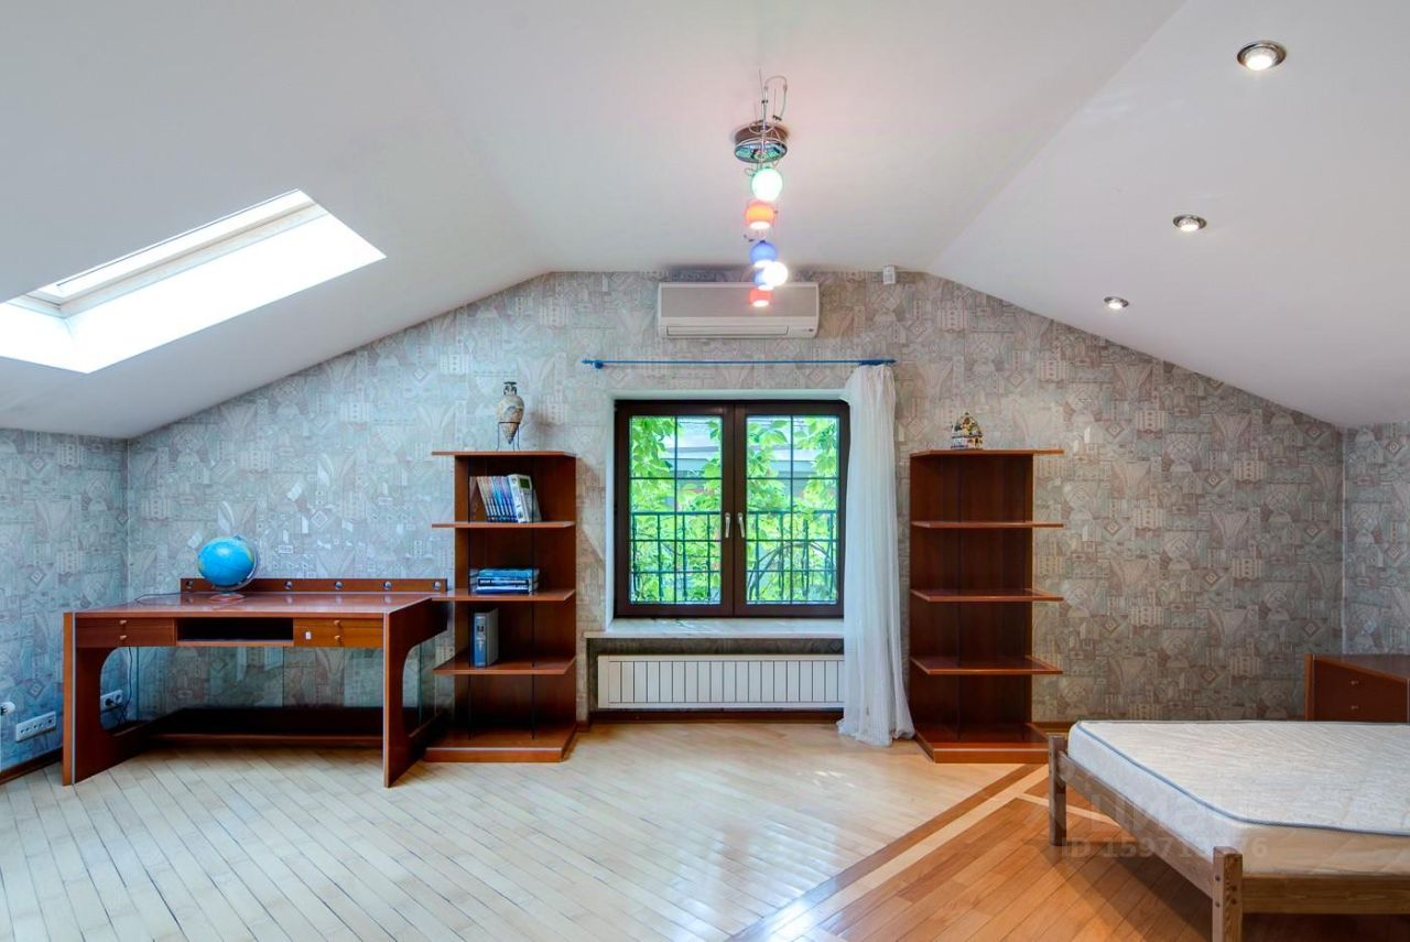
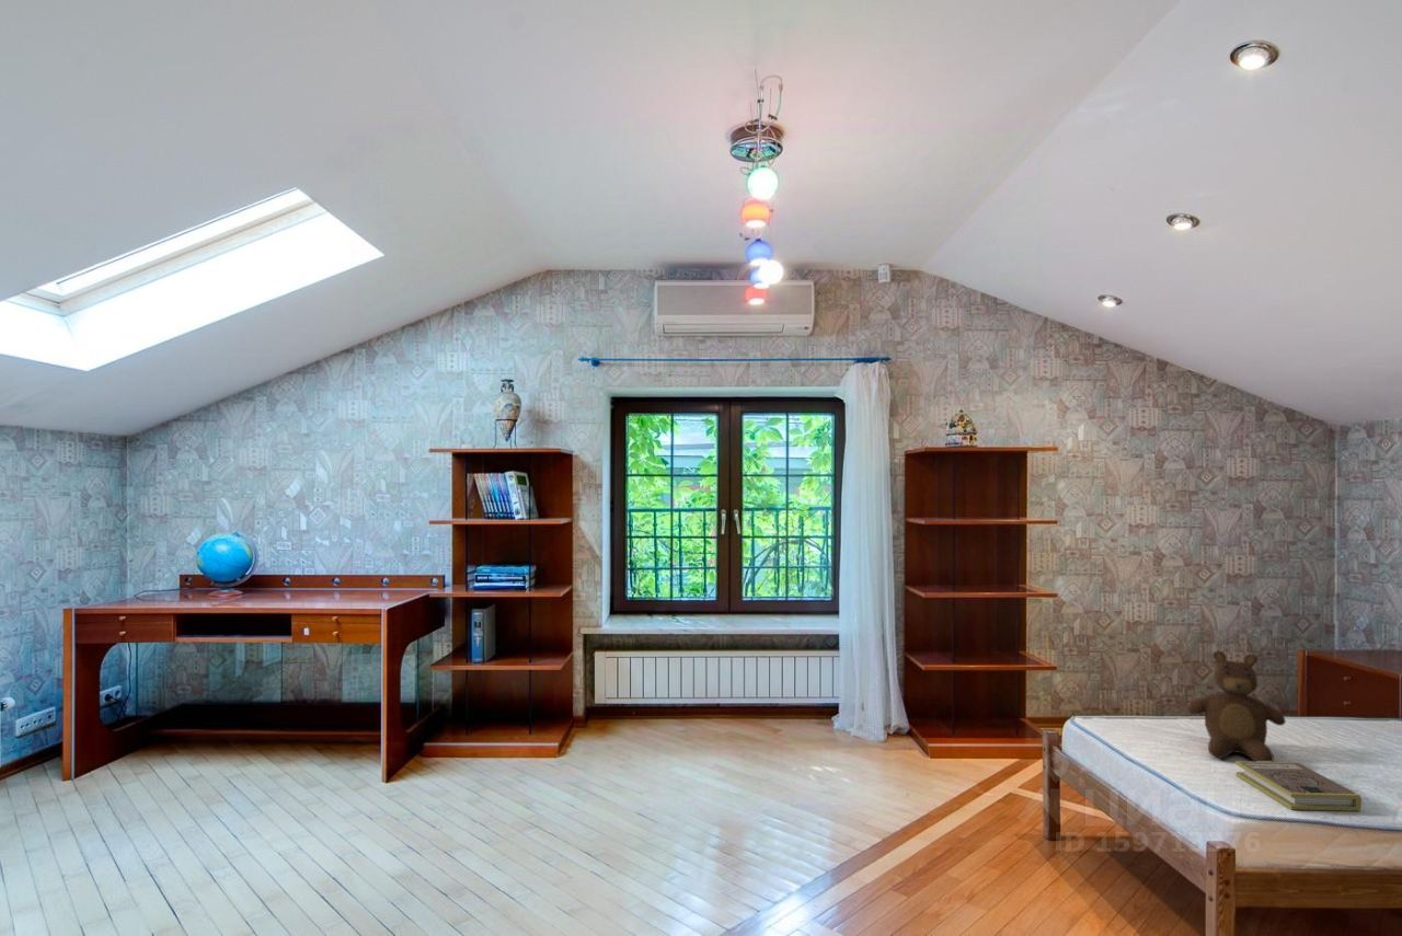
+ book [1234,760,1363,812]
+ teddy bear [1186,650,1287,762]
